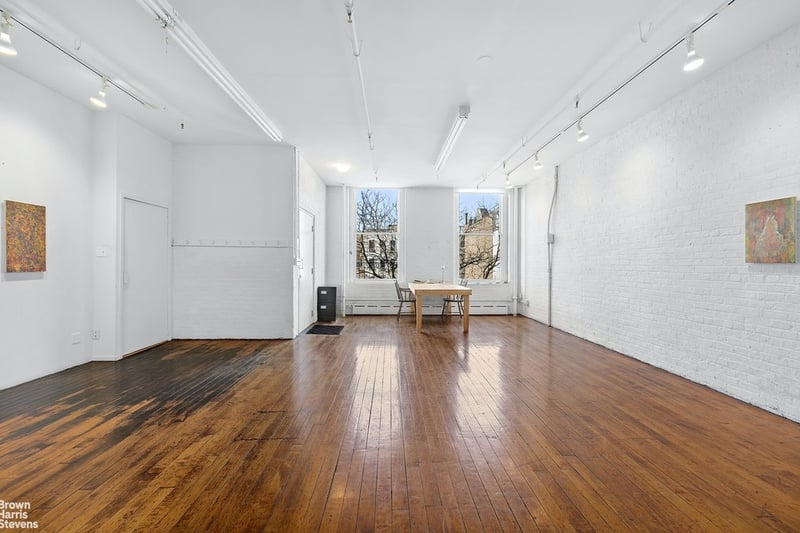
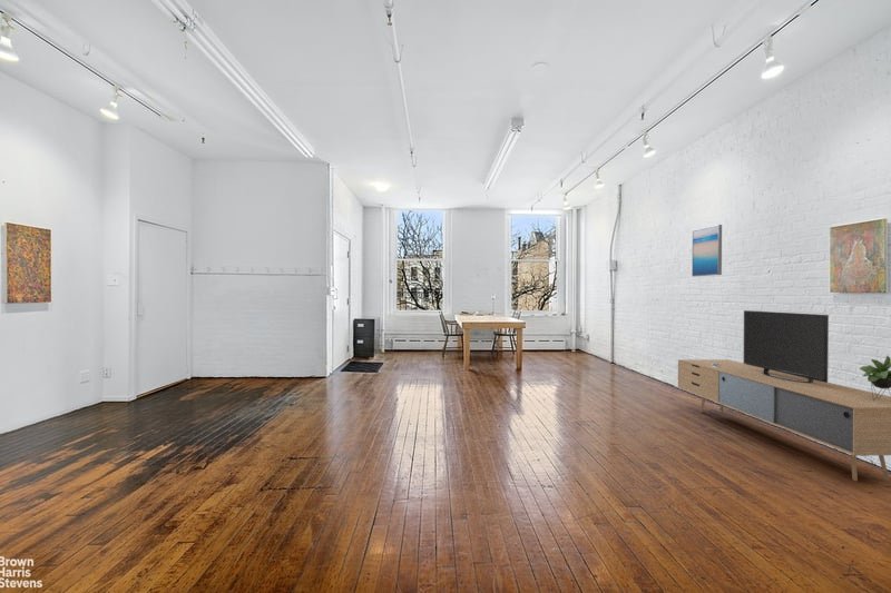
+ wall art [691,224,723,278]
+ media console [677,309,891,482]
